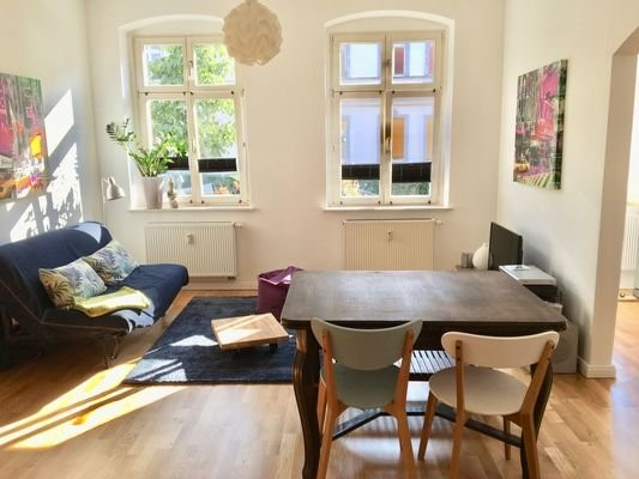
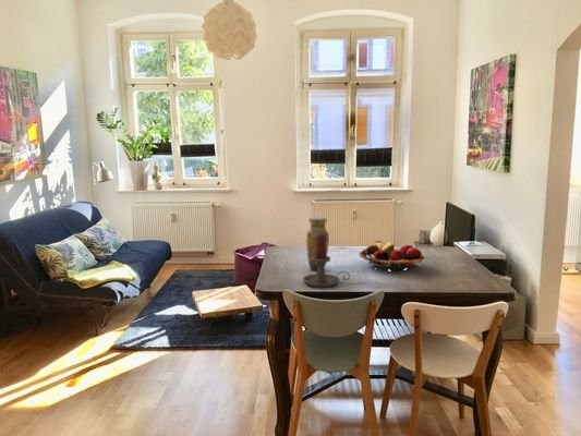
+ candle holder [302,233,351,288]
+ vase [305,217,330,271]
+ fruit basket [358,240,426,271]
